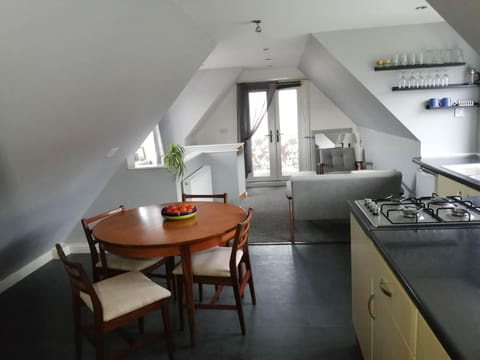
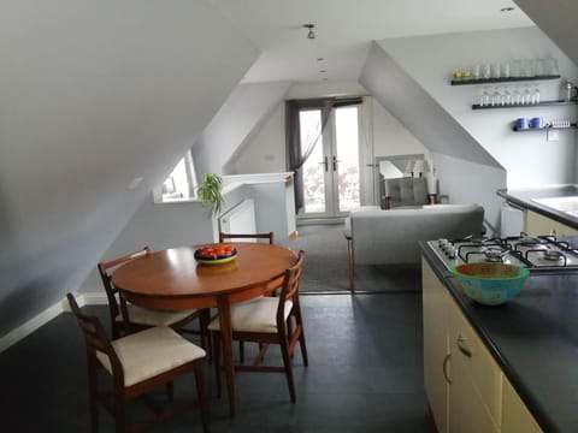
+ bowl [450,261,531,306]
